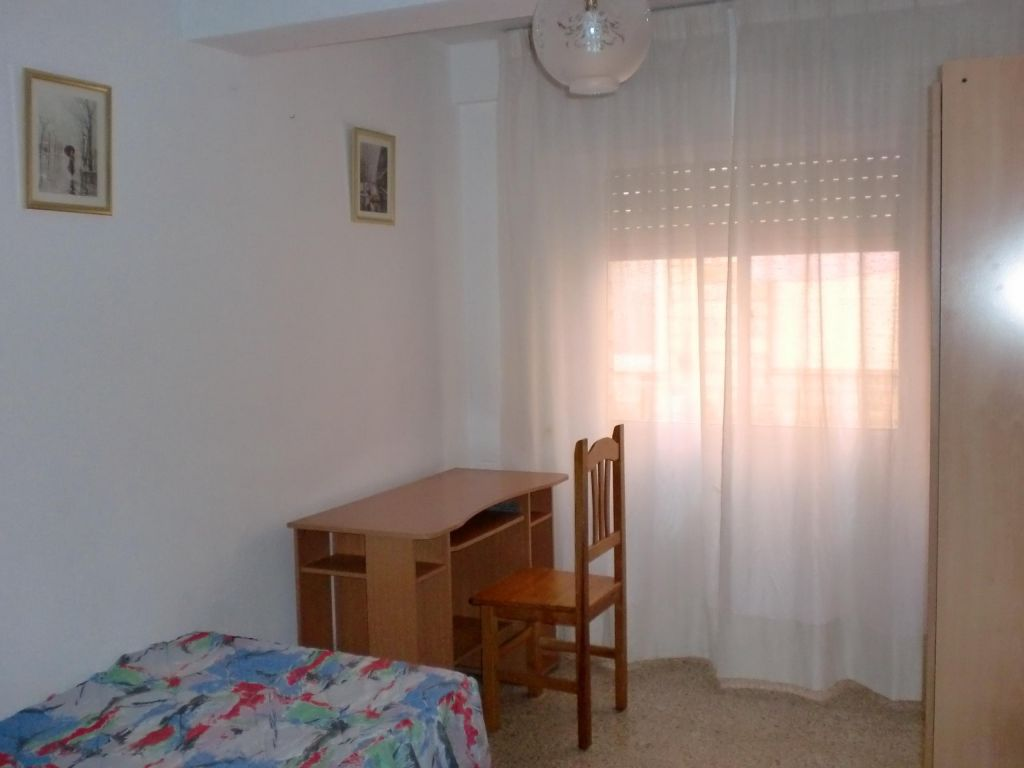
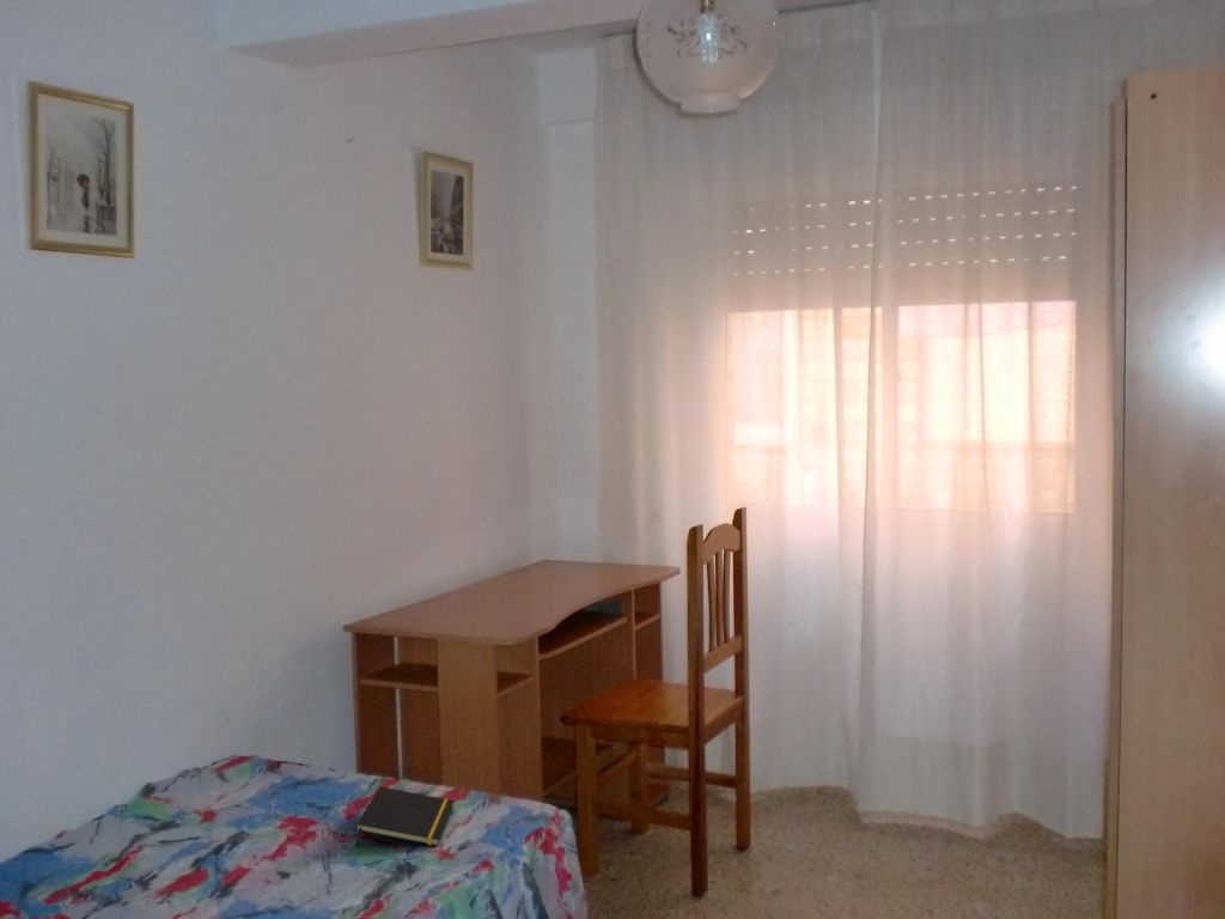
+ notepad [354,785,456,850]
